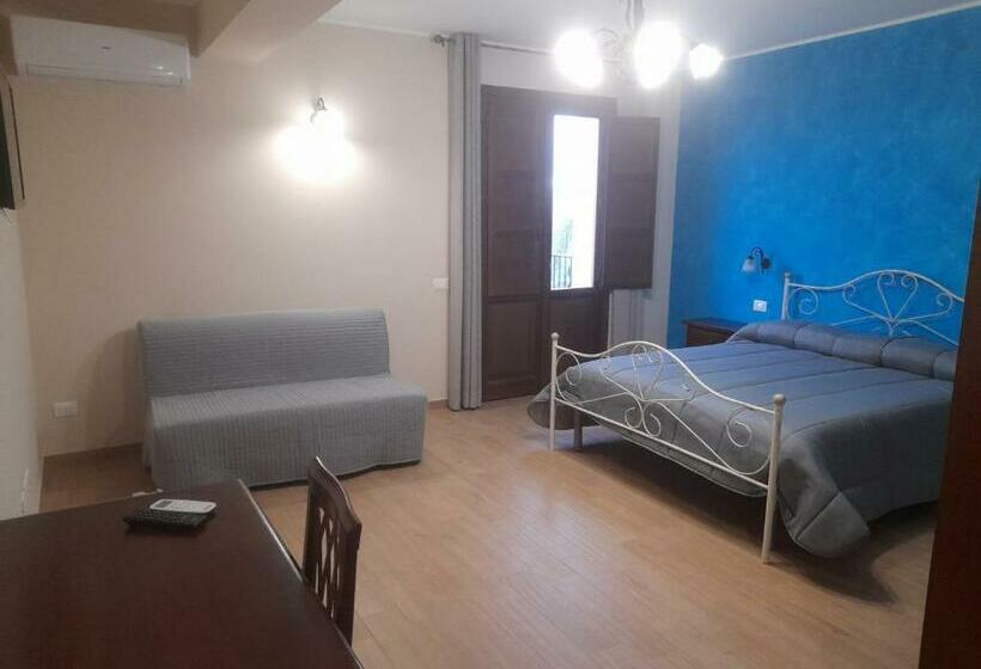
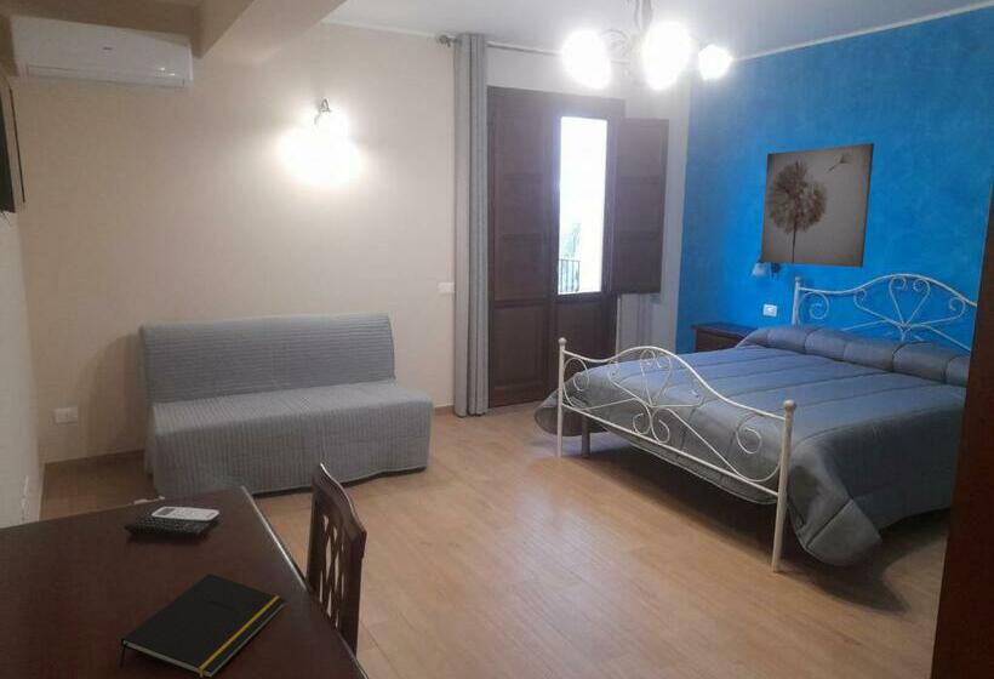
+ wall art [759,142,875,269]
+ notepad [119,572,287,679]
